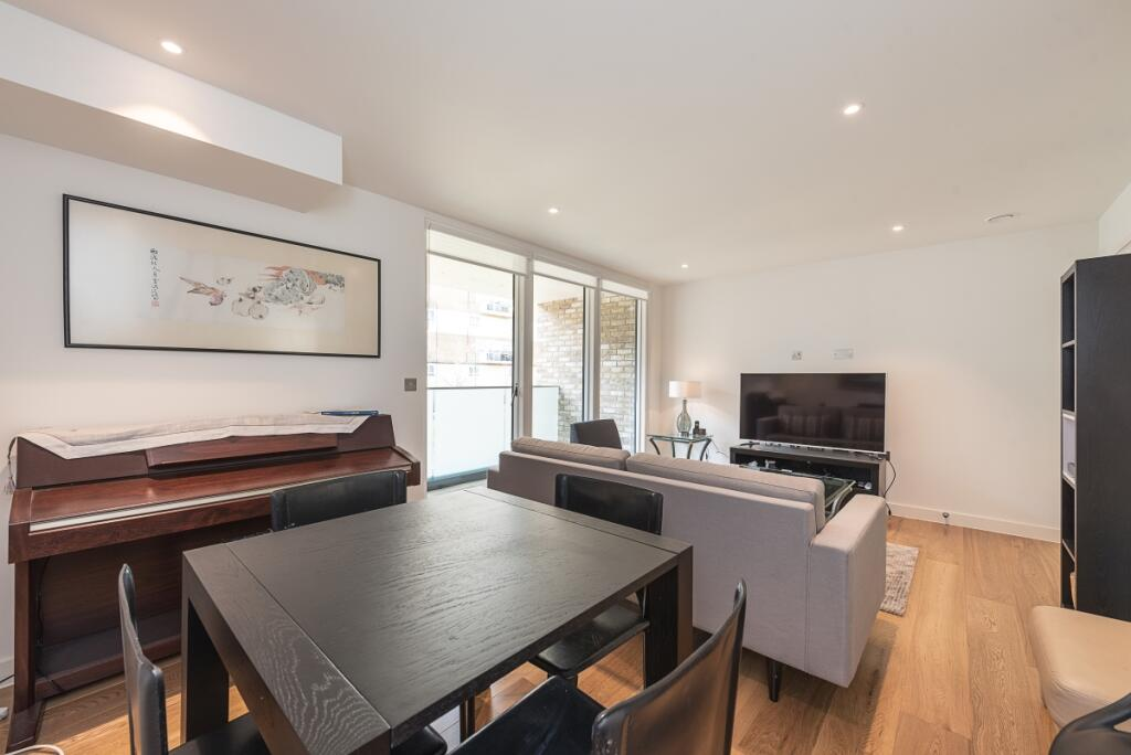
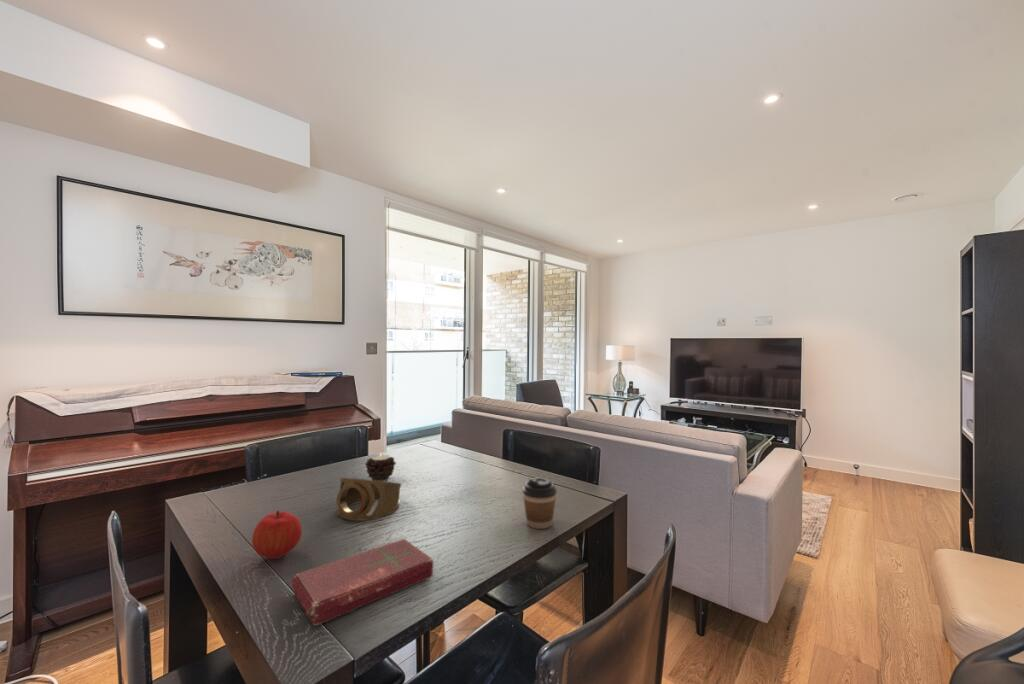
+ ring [335,477,402,522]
+ book [290,538,435,627]
+ coffee cup [522,477,558,530]
+ fruit [251,510,303,560]
+ candle [364,452,397,482]
